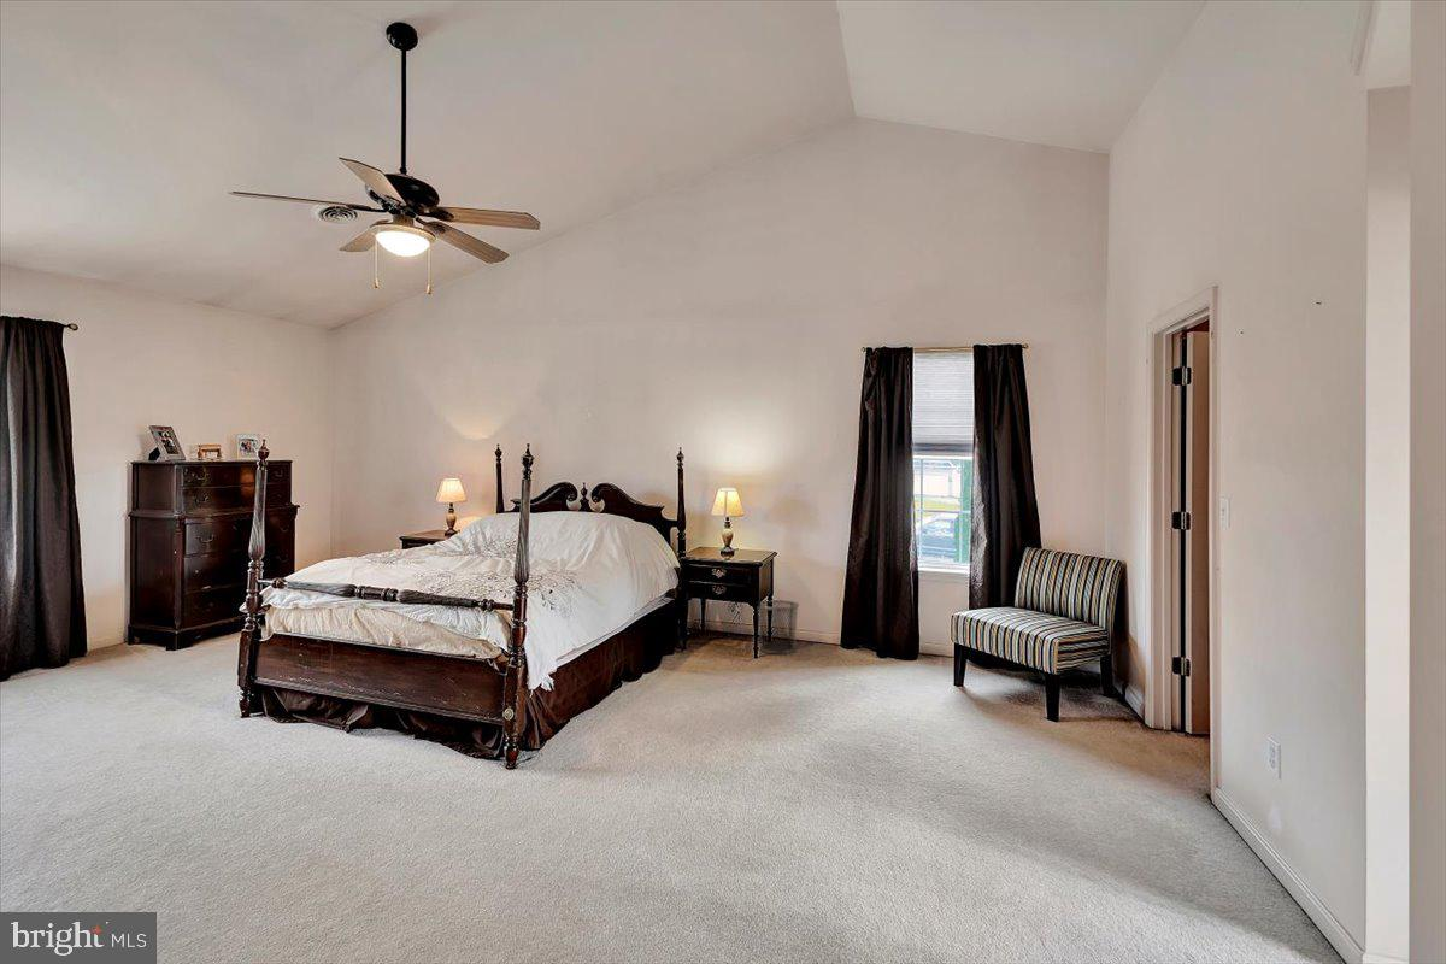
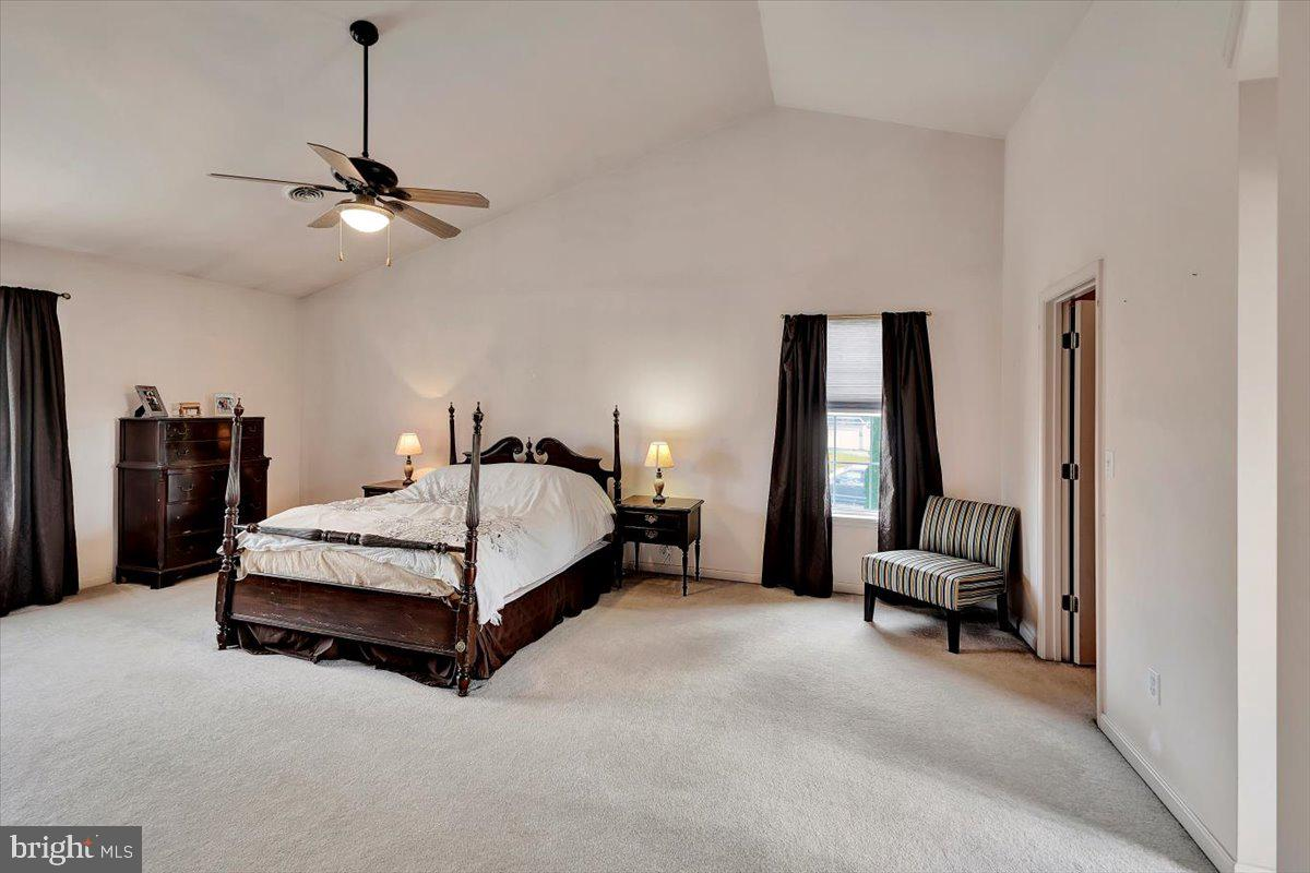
- waste bin [757,599,800,654]
